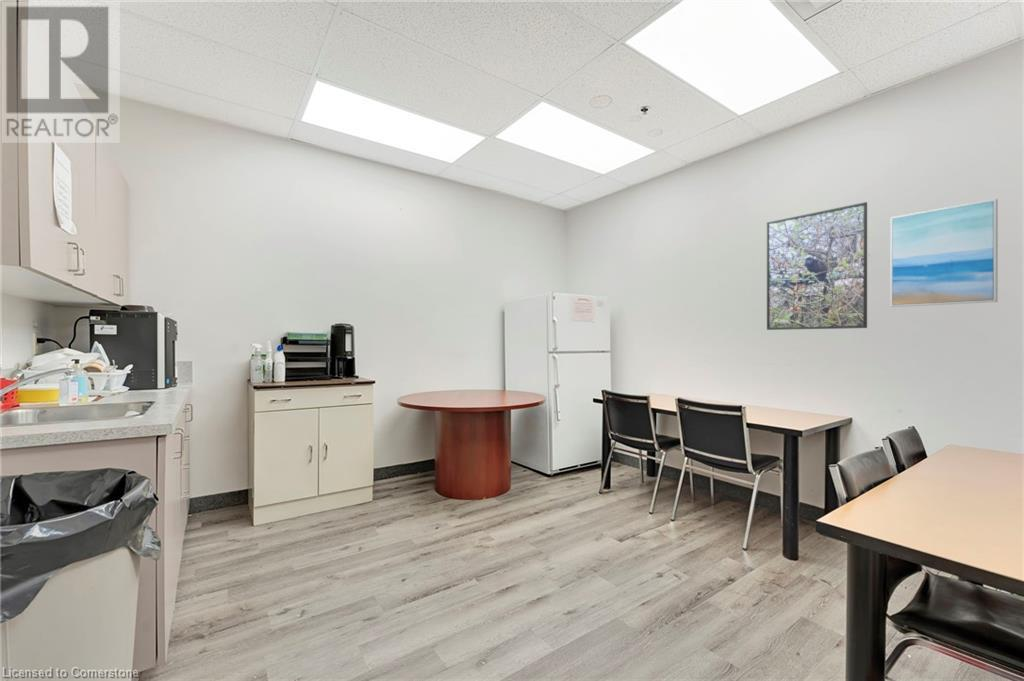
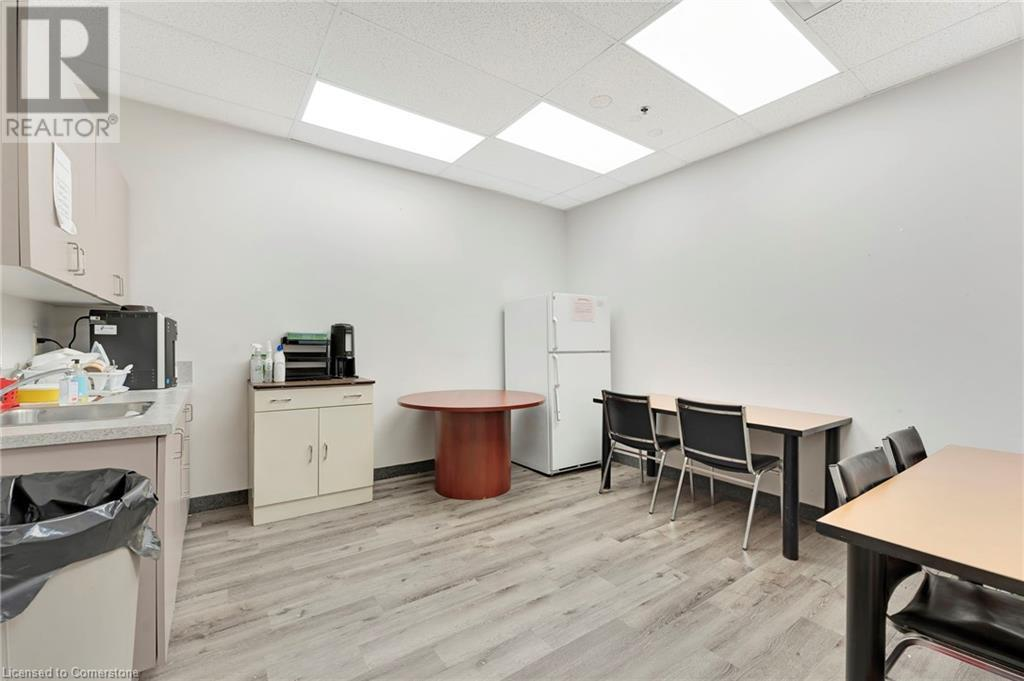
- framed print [766,201,868,331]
- wall art [889,198,999,308]
